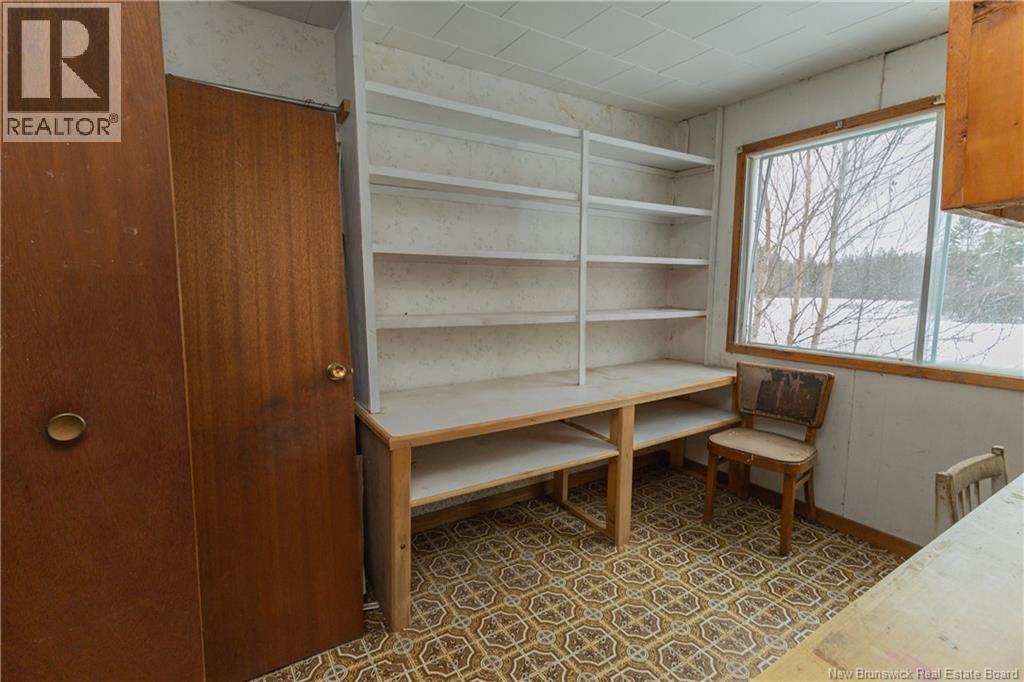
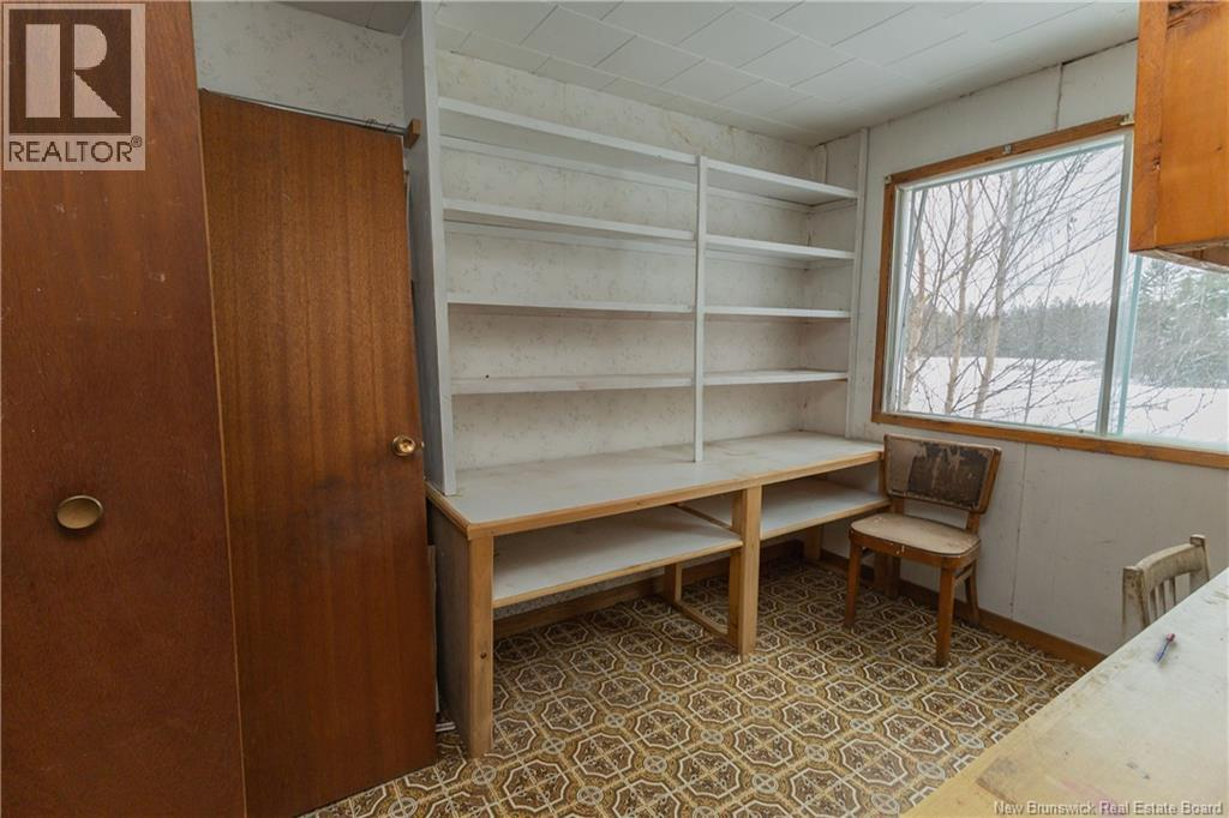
+ pen [1152,632,1177,663]
